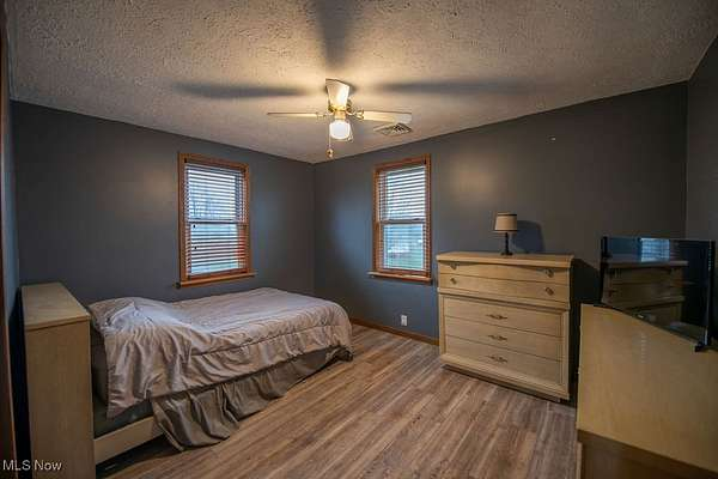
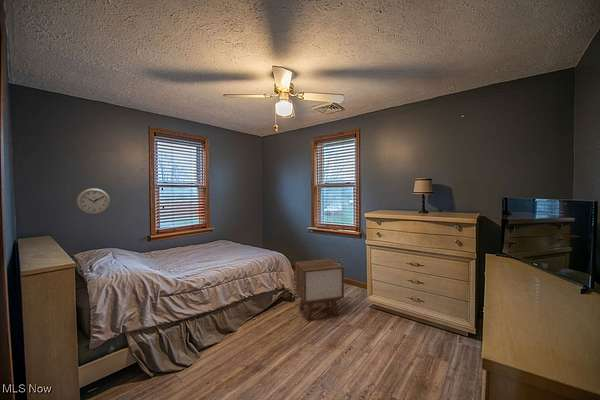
+ nightstand [294,258,345,321]
+ wall clock [76,187,111,215]
